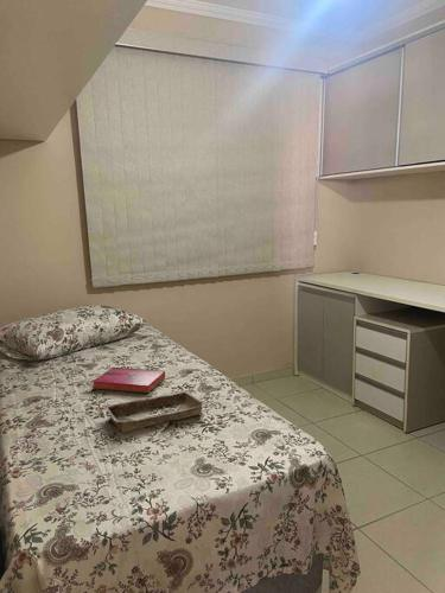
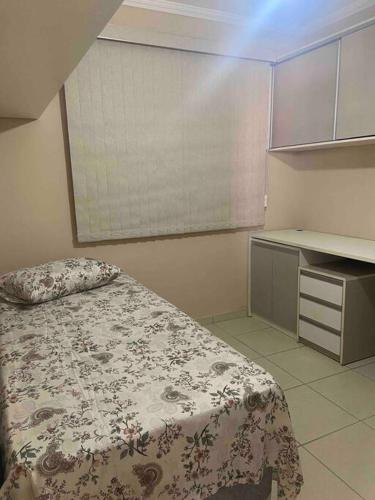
- tray [103,389,205,433]
- hardback book [91,366,166,394]
